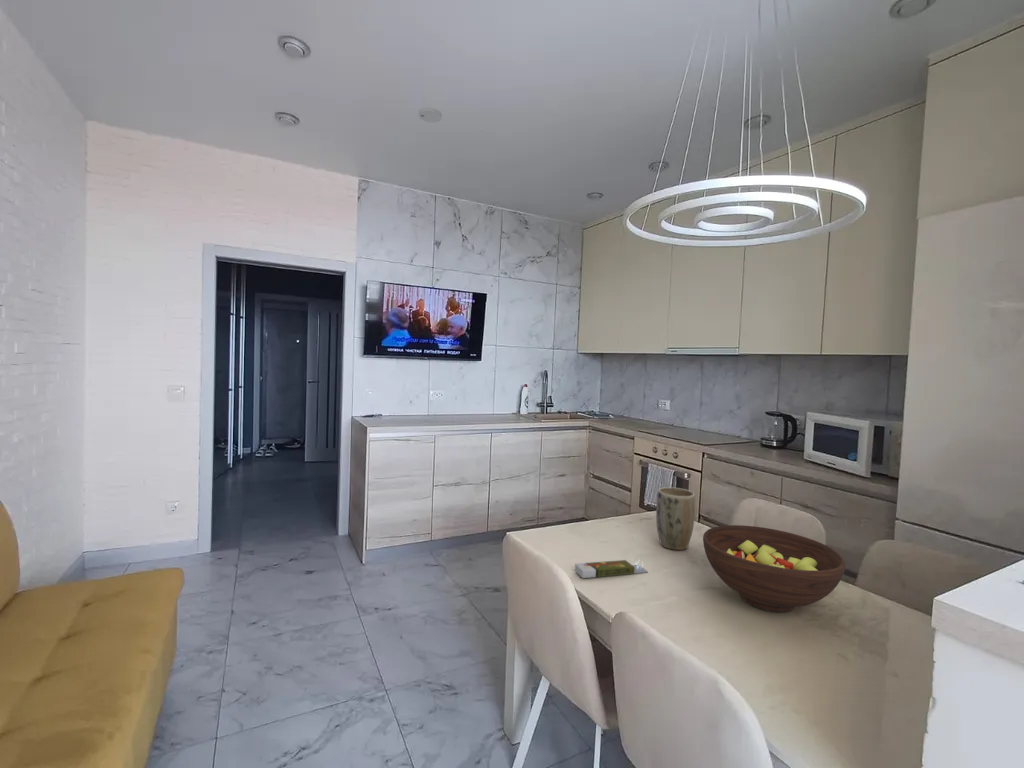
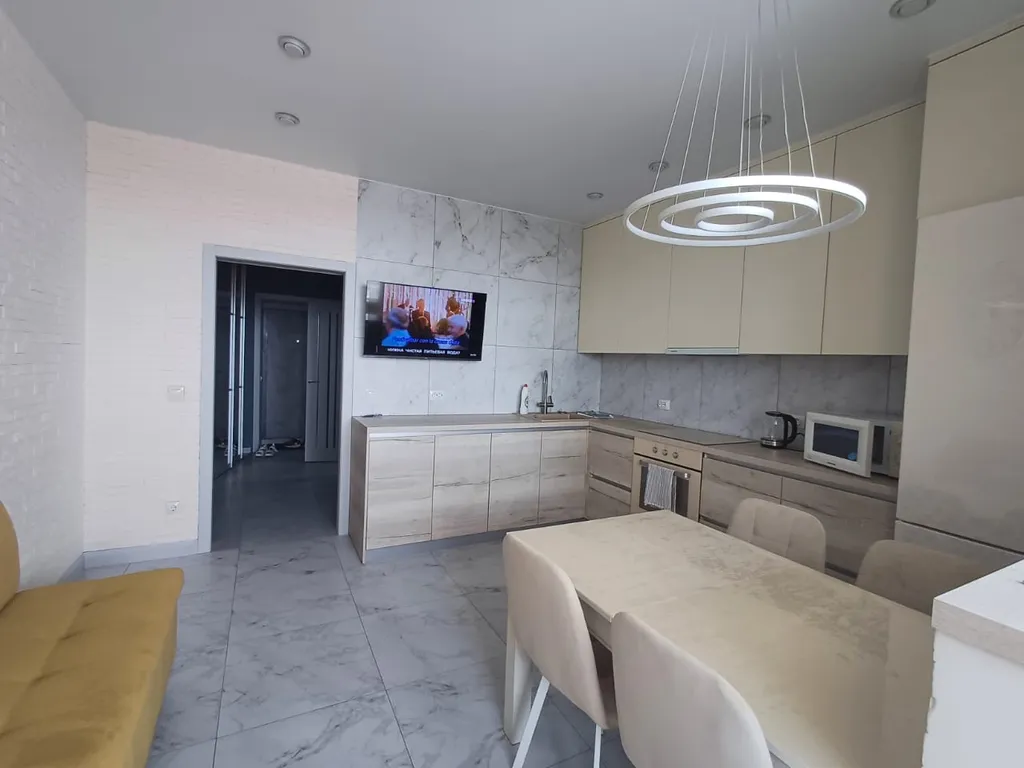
- matchbox [574,559,649,579]
- fruit bowl [702,524,846,613]
- plant pot [655,486,696,551]
- smoke detector [418,107,443,124]
